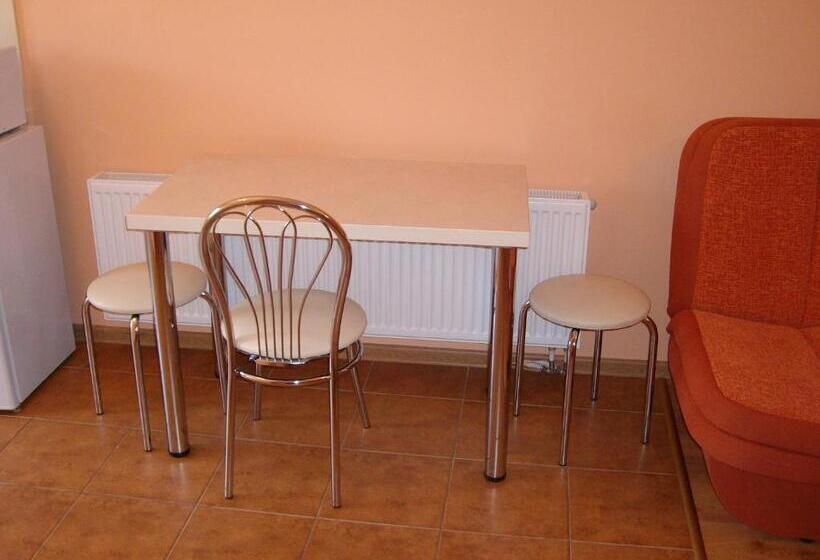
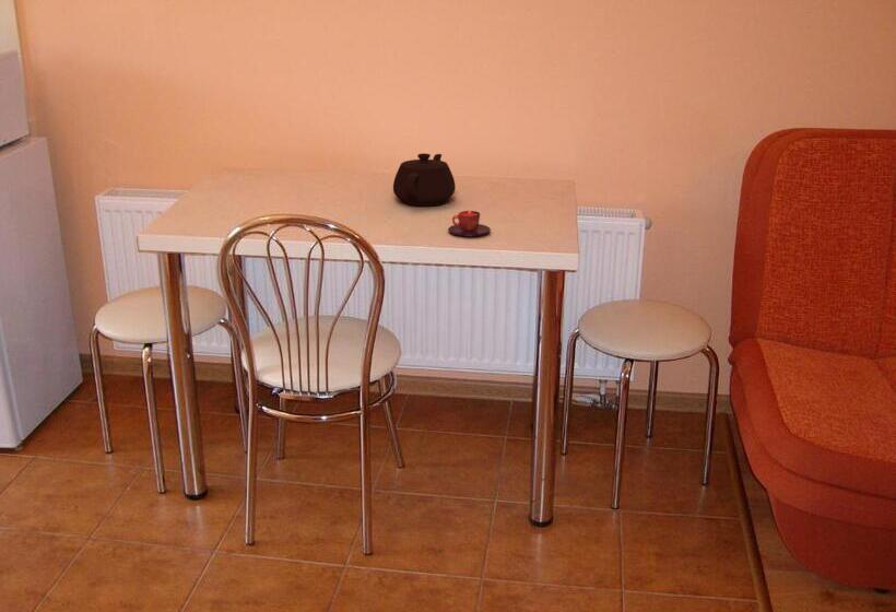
+ teapot [392,152,457,207]
+ teacup [447,210,492,237]
